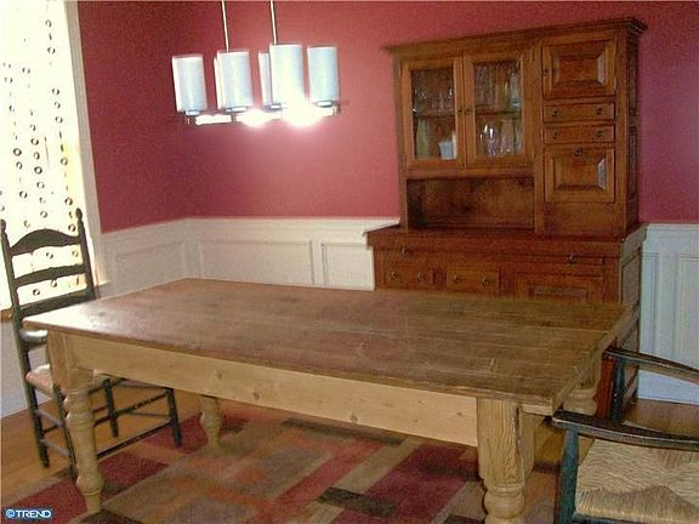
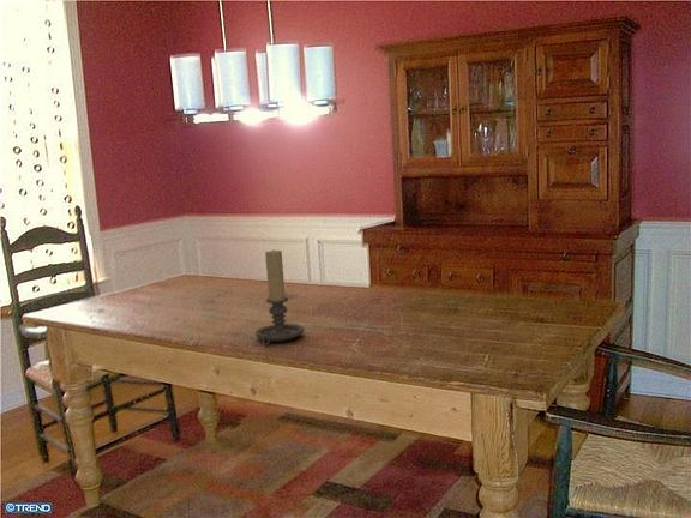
+ candle holder [254,248,305,347]
